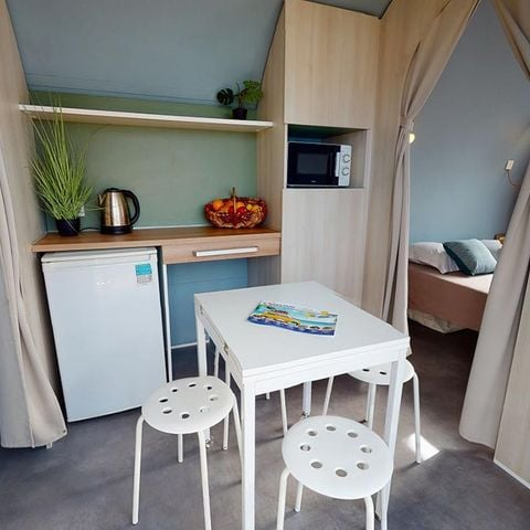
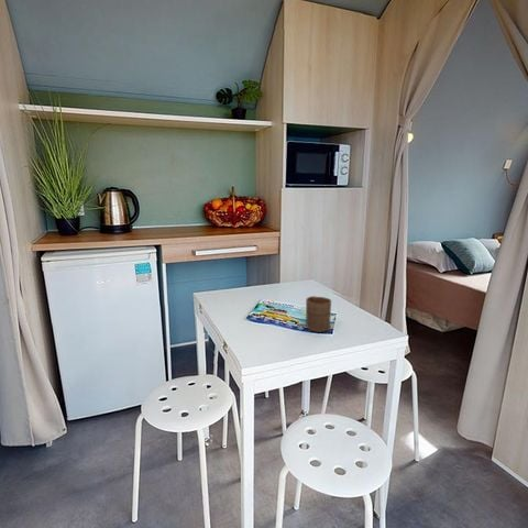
+ cup [305,295,332,333]
